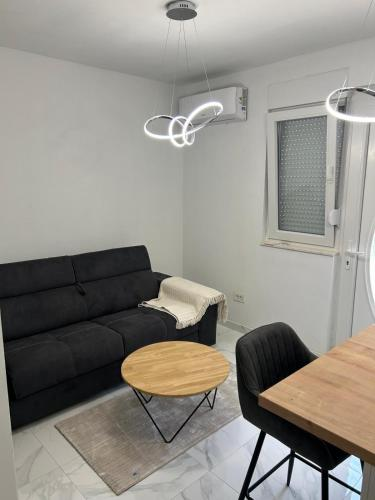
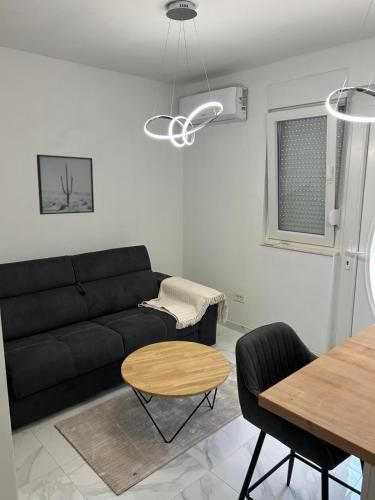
+ wall art [36,154,95,216]
